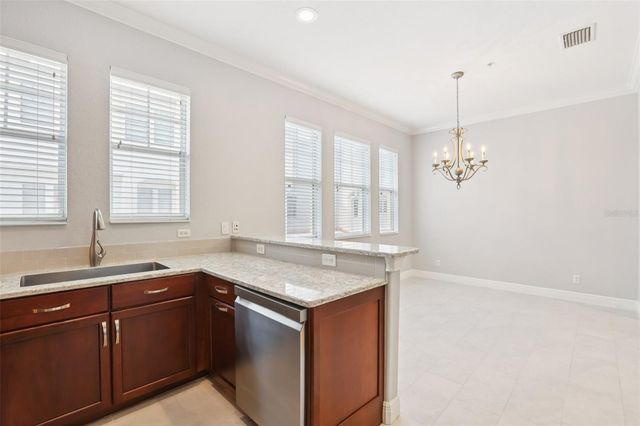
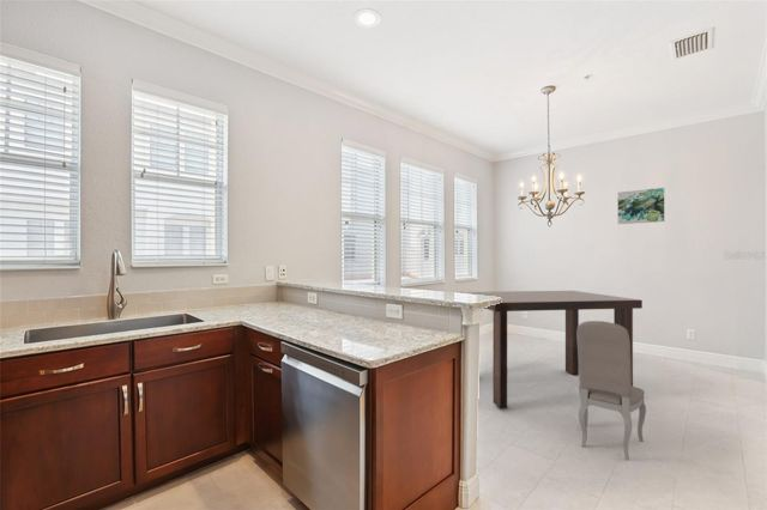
+ dining chair [576,320,647,461]
+ wall art [617,187,665,225]
+ dining table [459,290,644,409]
